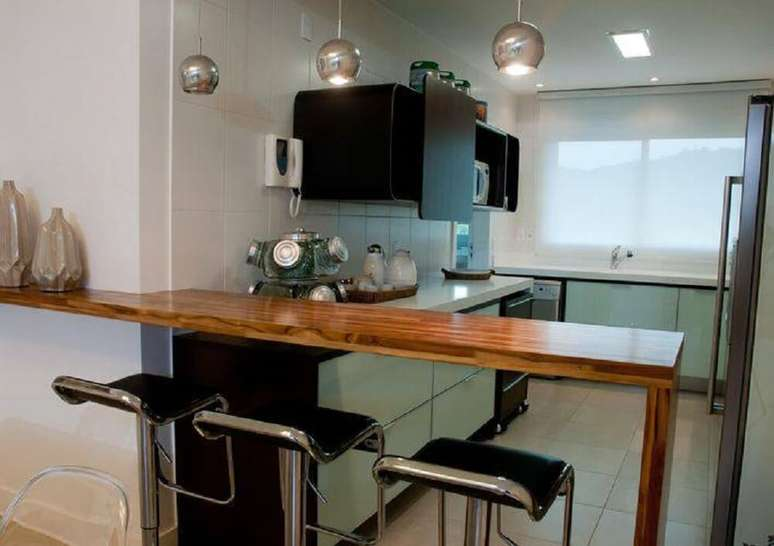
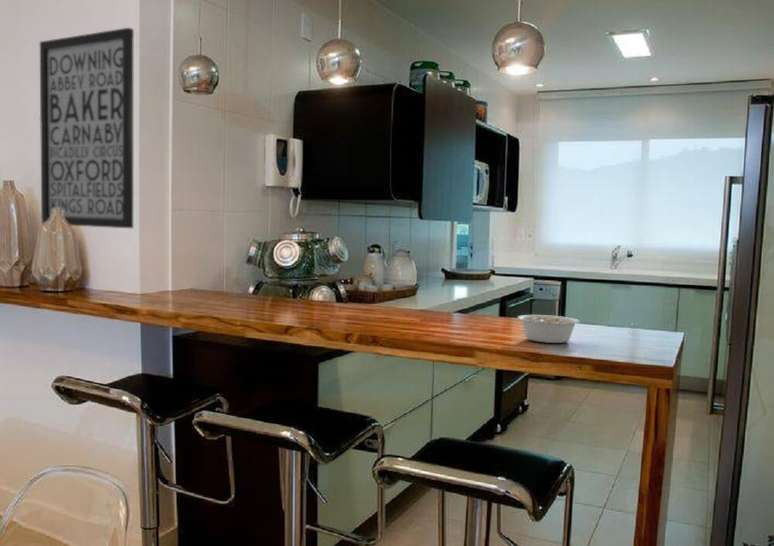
+ wall art [39,27,135,229]
+ legume [517,314,584,344]
